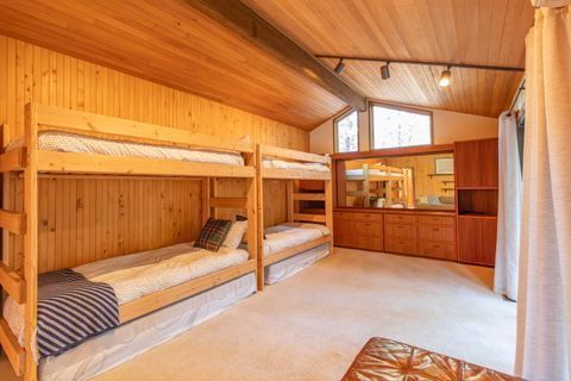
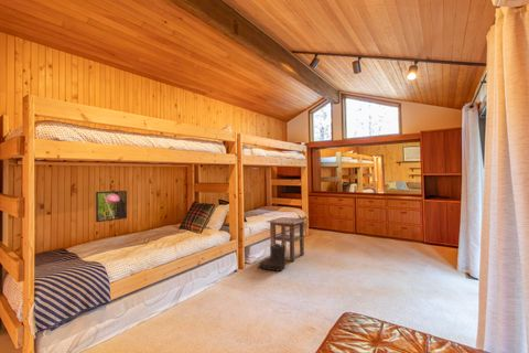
+ side table [266,216,309,263]
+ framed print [95,190,128,223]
+ boots [257,243,287,272]
